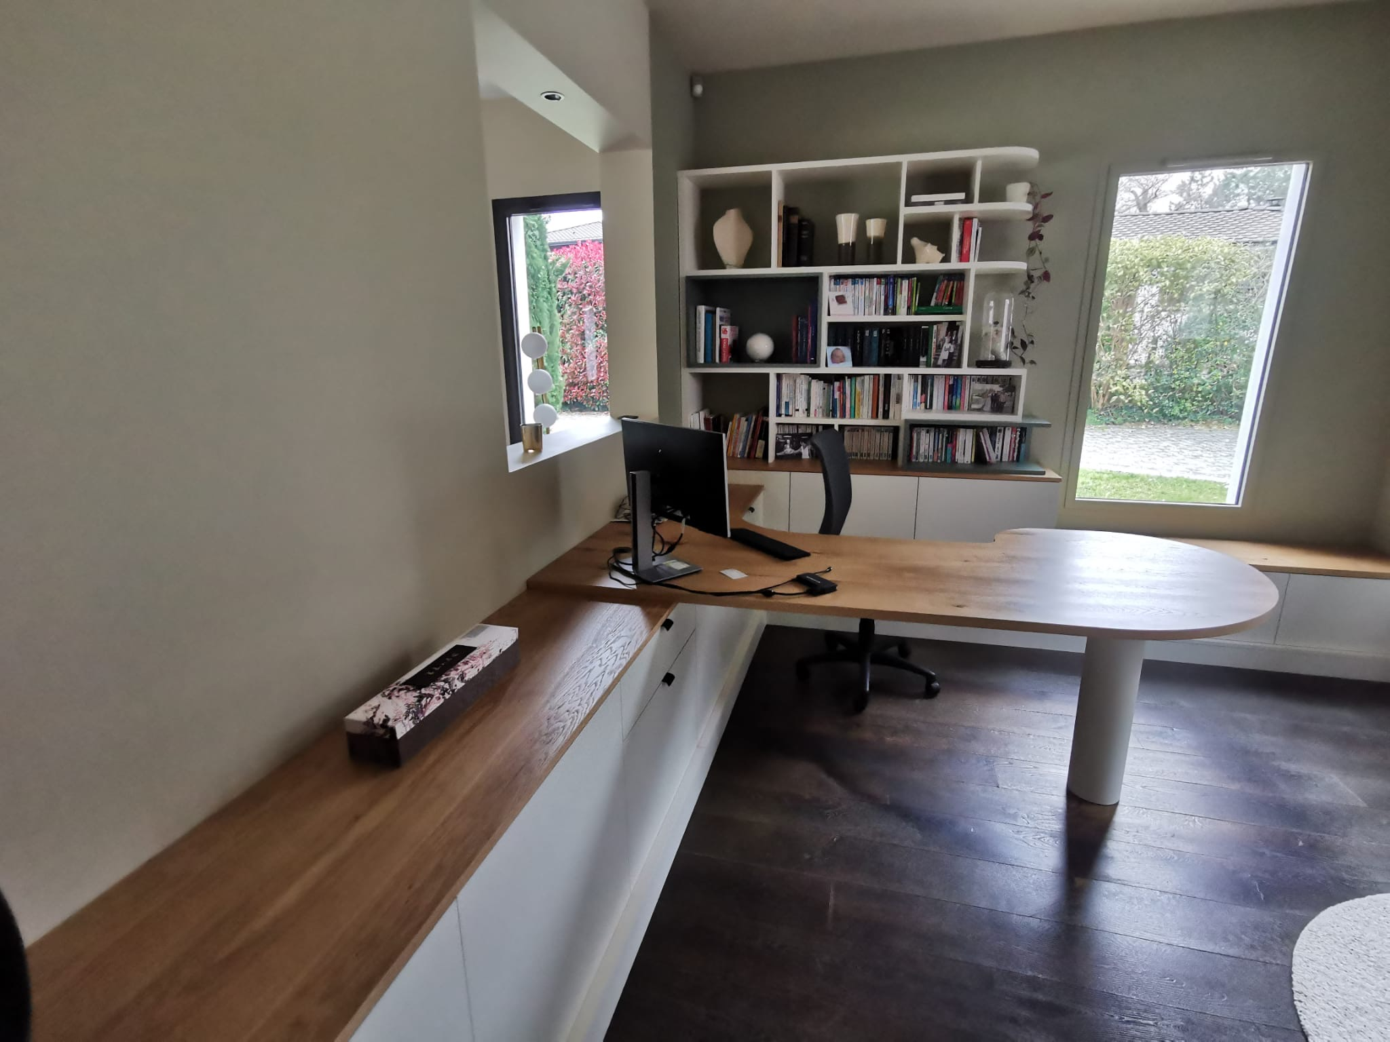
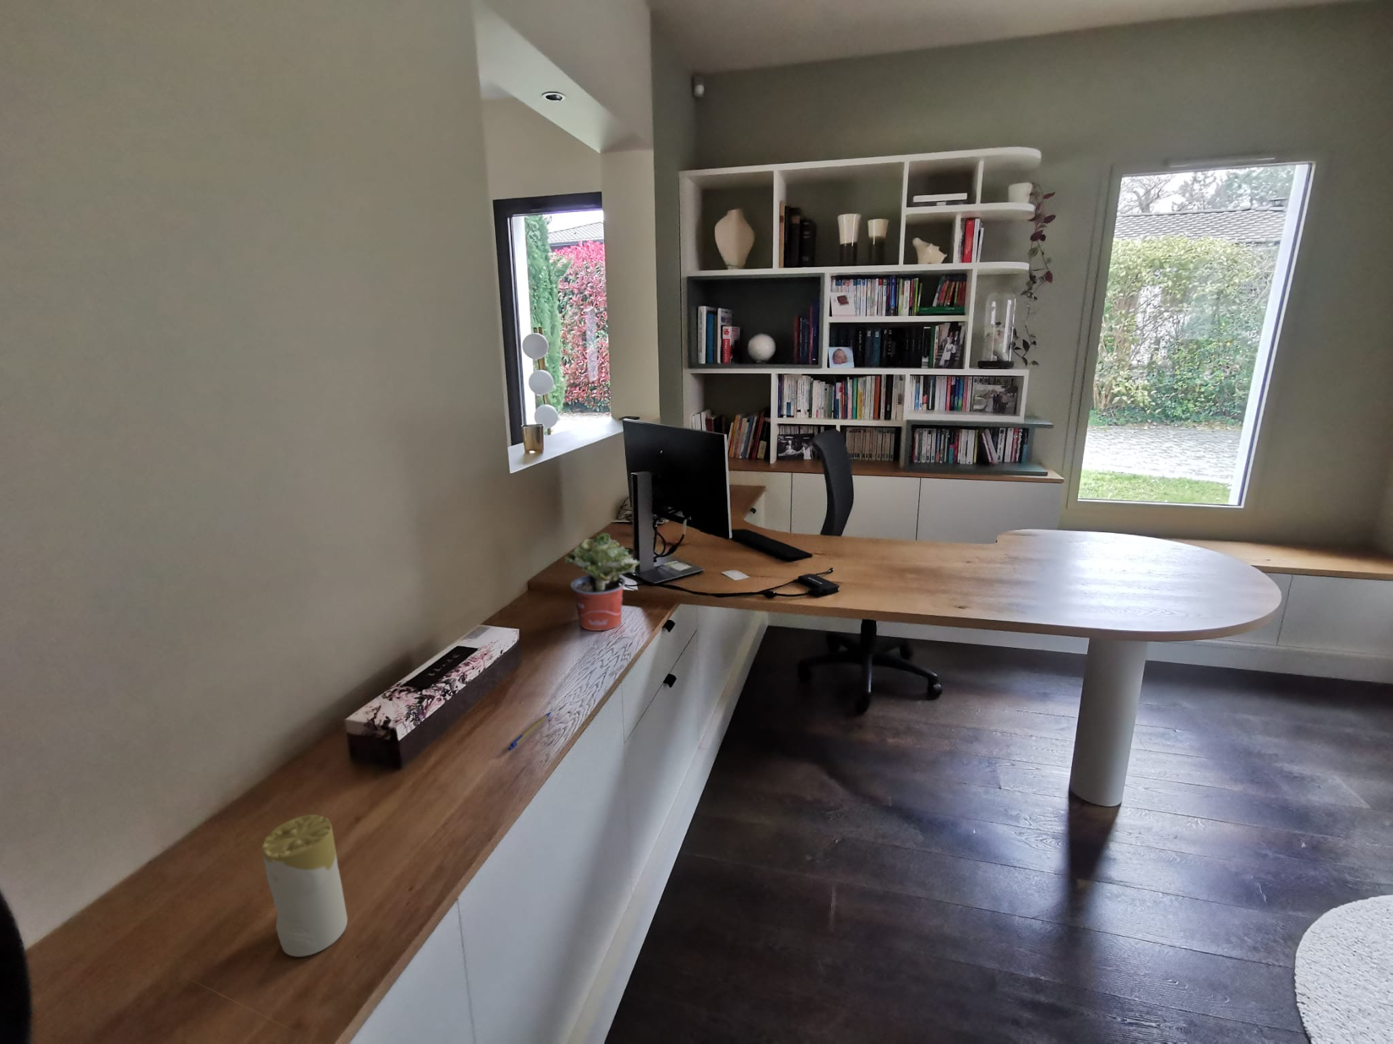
+ candle [261,815,349,957]
+ potted plant [563,532,641,632]
+ pen [508,711,552,751]
